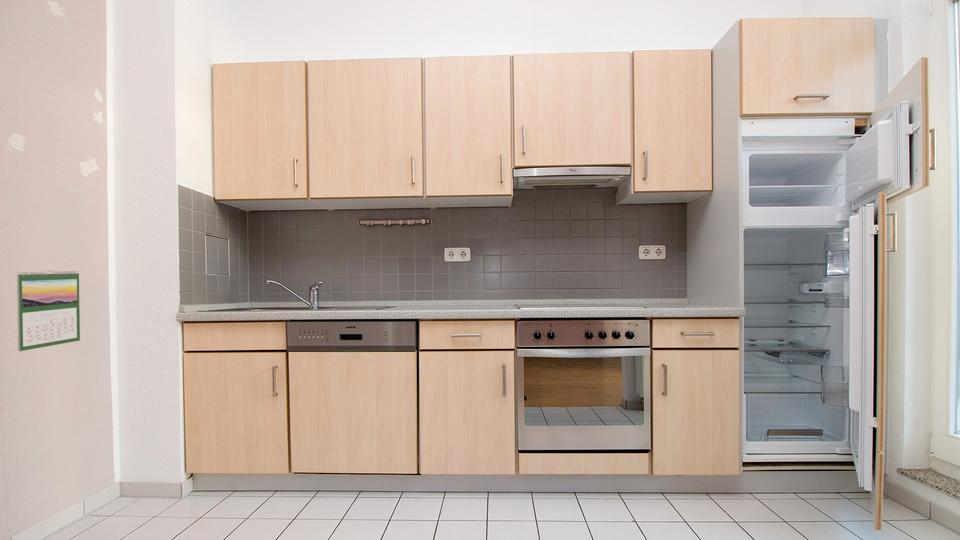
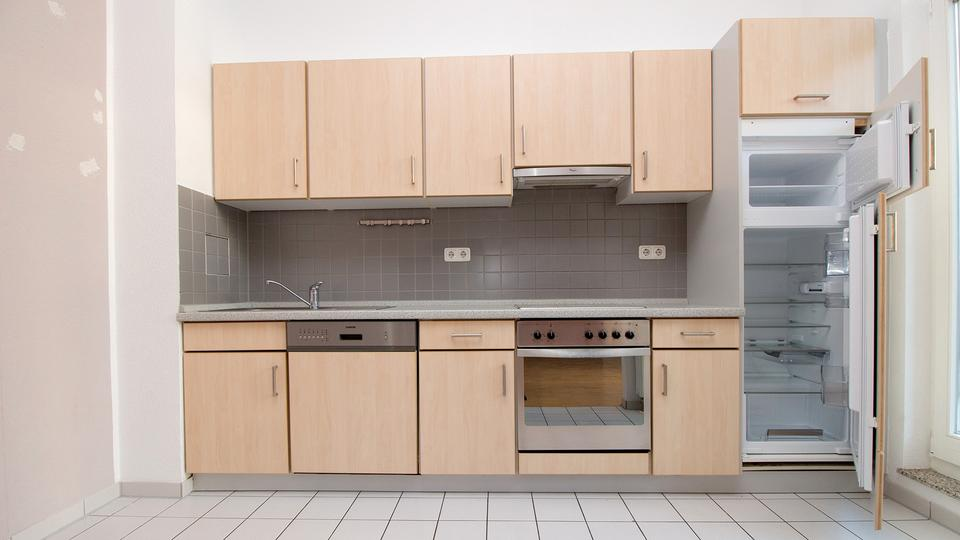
- calendar [16,270,81,352]
